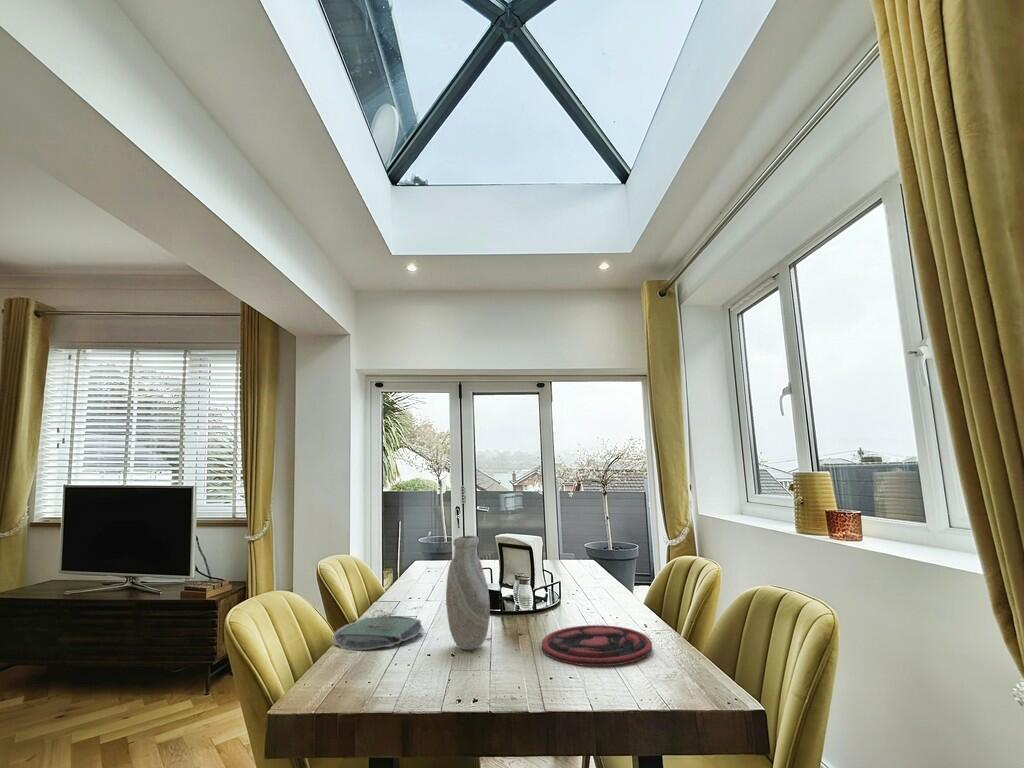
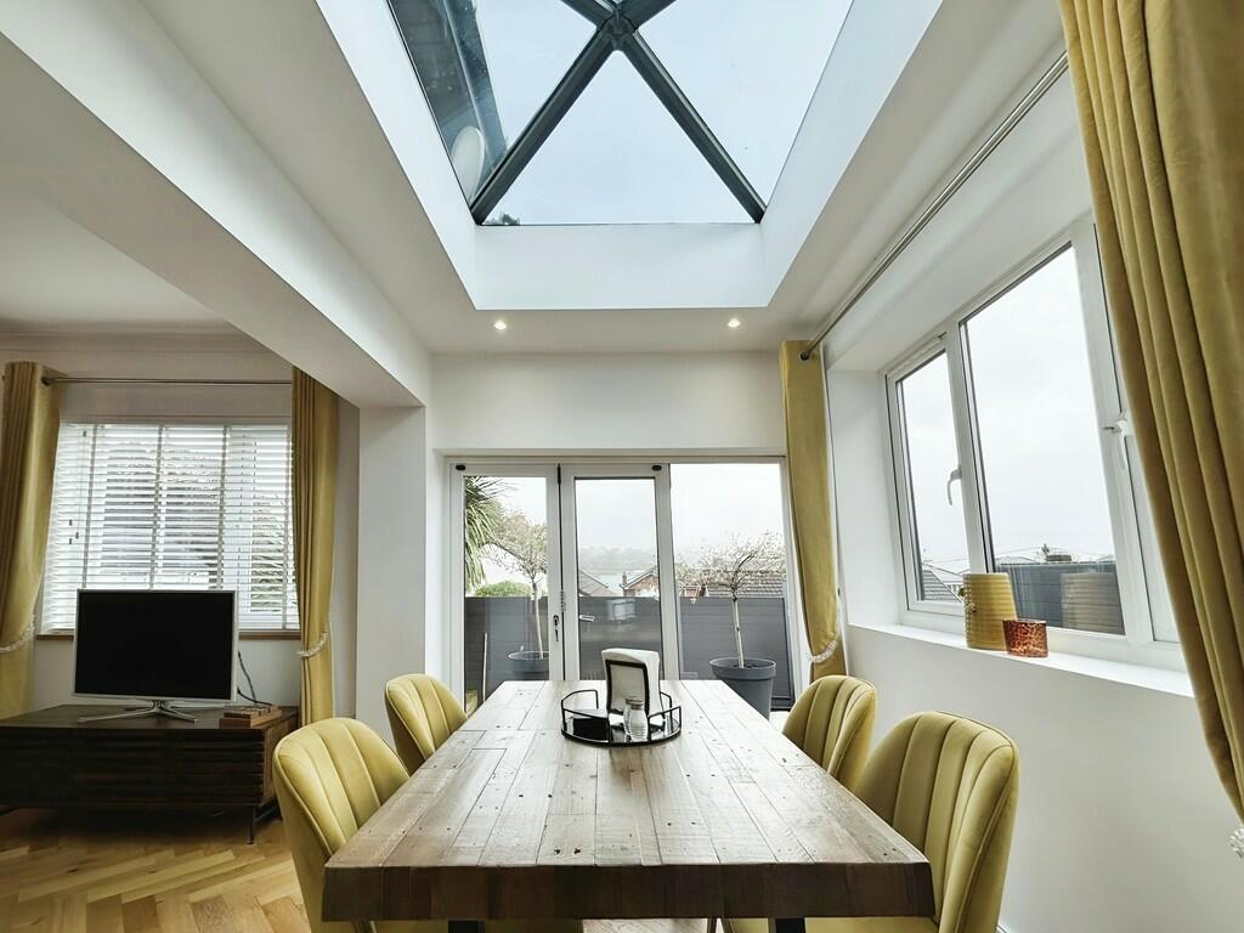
- plate [332,608,425,652]
- vase [445,535,491,651]
- plate [541,624,653,667]
